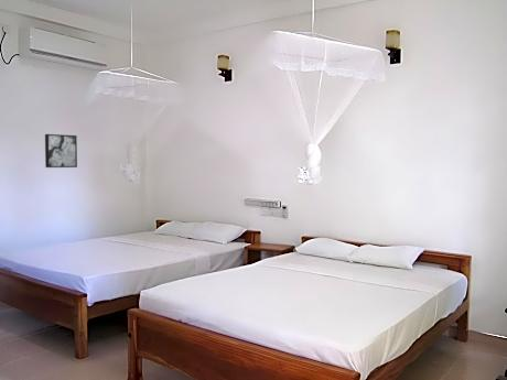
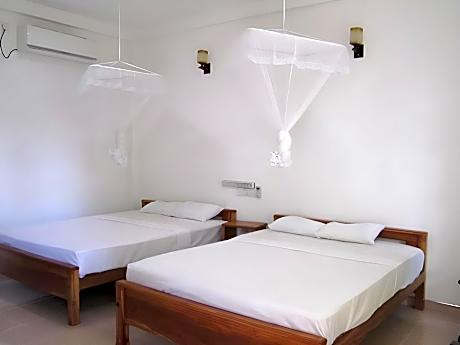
- wall art [44,133,78,169]
